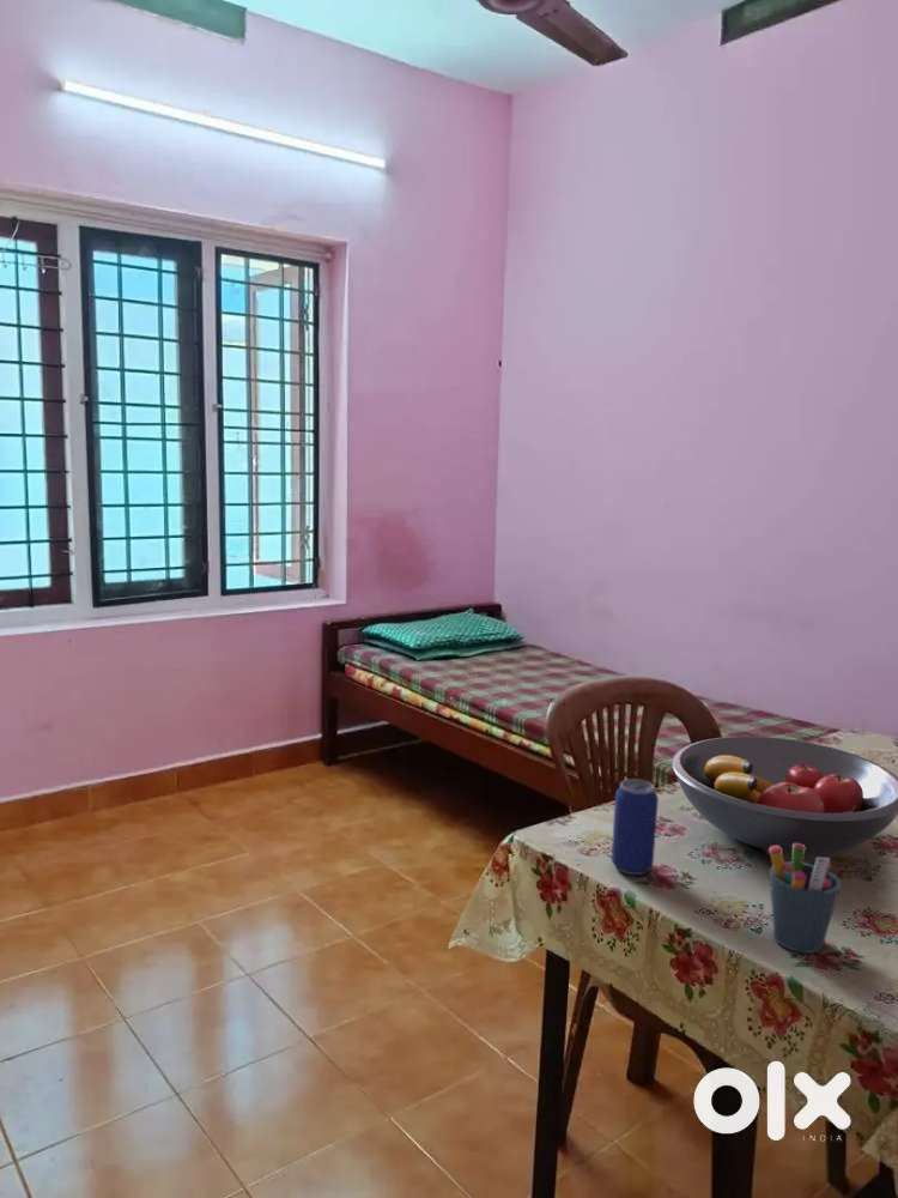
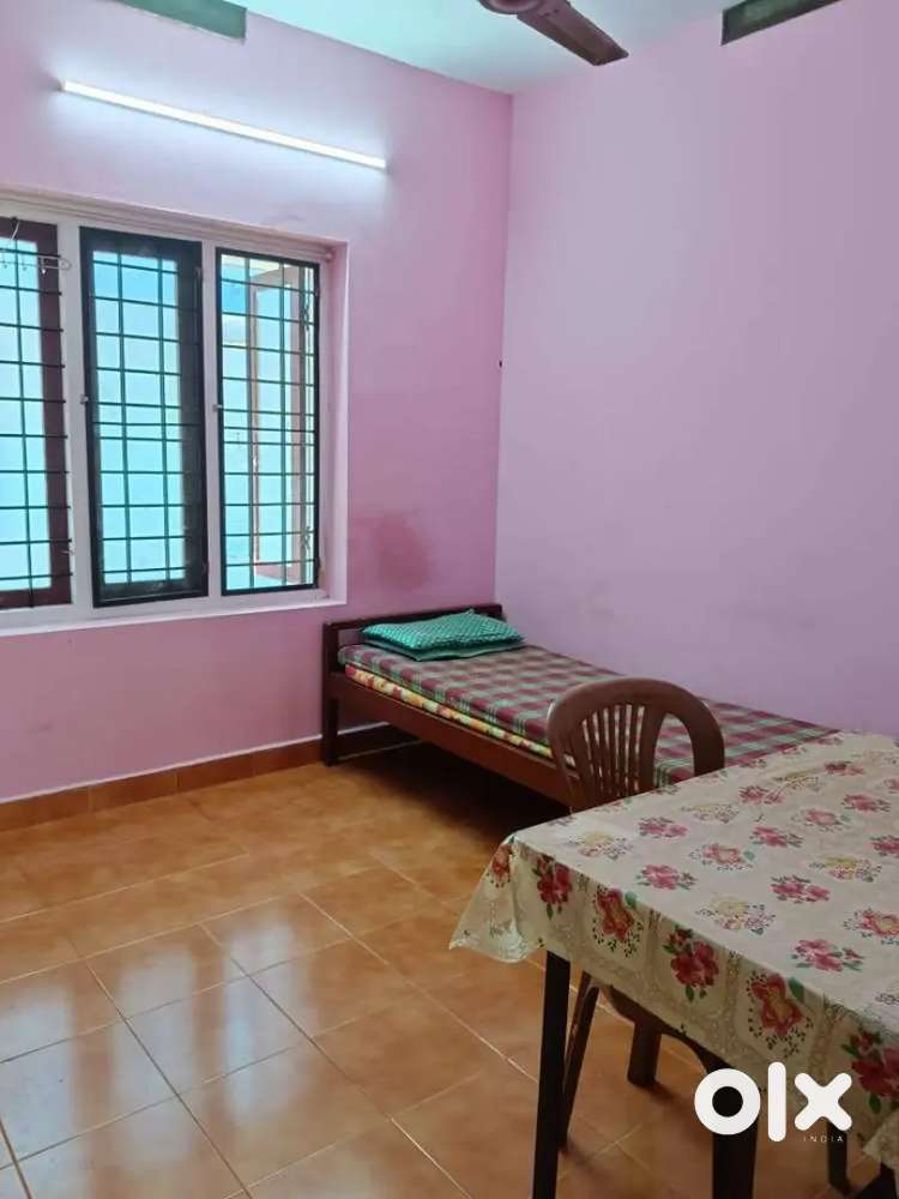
- fruit bowl [671,736,898,857]
- pen holder [767,843,843,955]
- beverage can [609,778,660,876]
